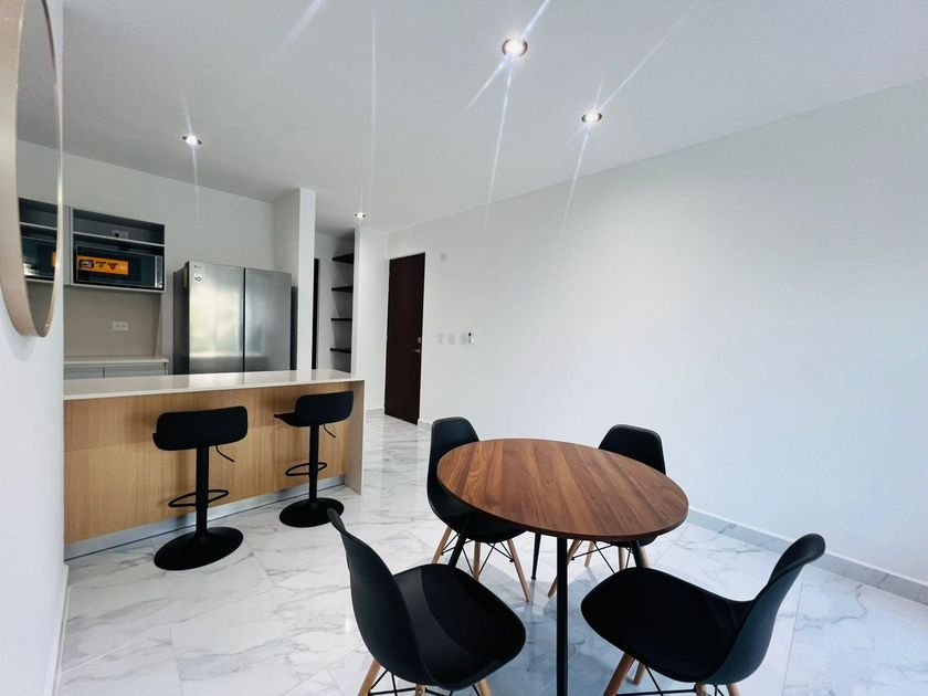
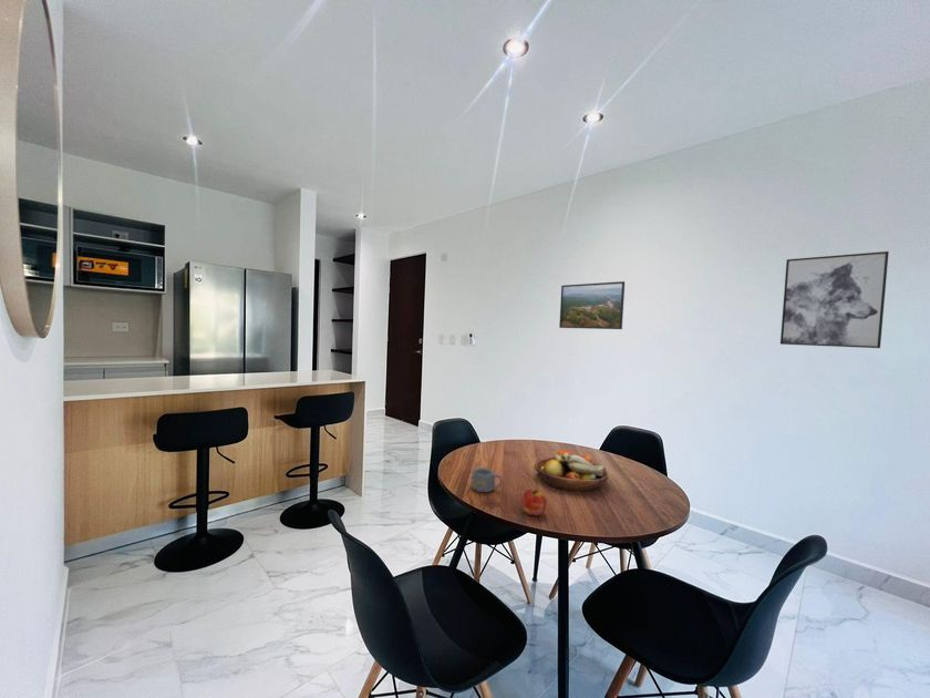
+ apple [520,487,547,516]
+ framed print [558,280,626,330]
+ fruit bowl [533,449,609,492]
+ mug [469,466,504,493]
+ wall art [779,250,890,349]
